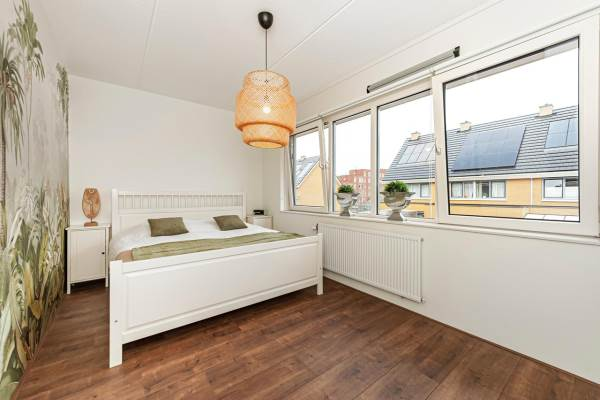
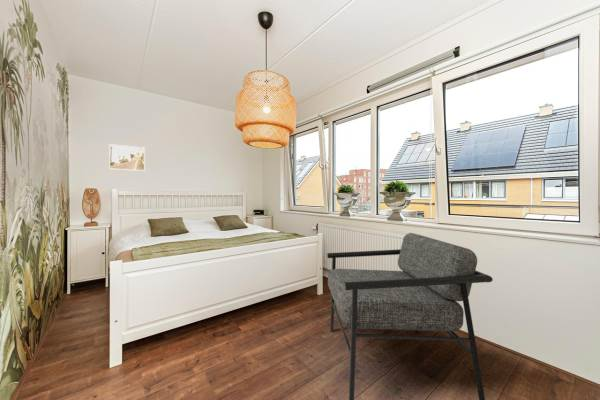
+ armchair [326,232,494,400]
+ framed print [108,143,146,172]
